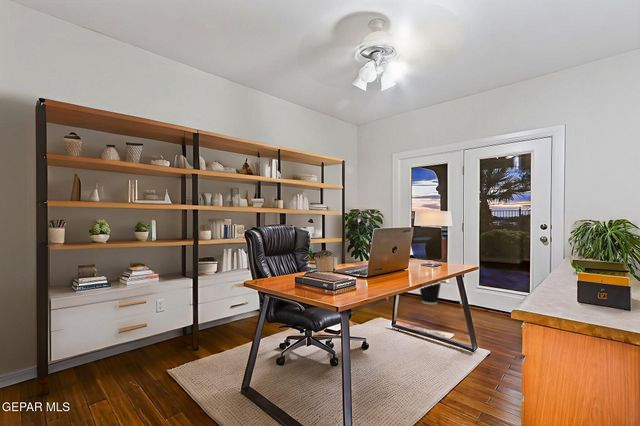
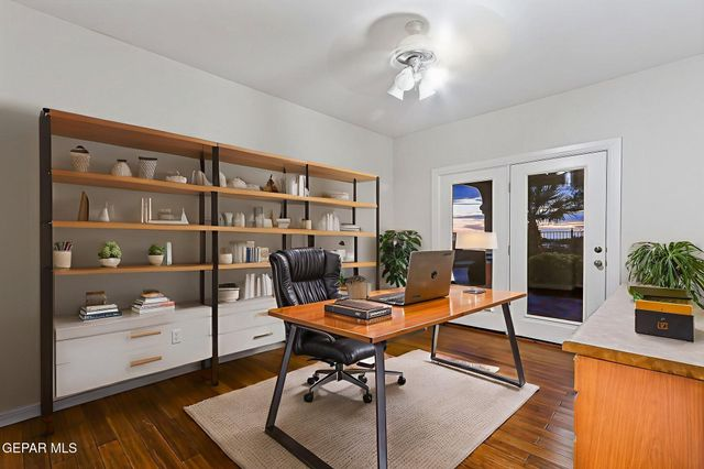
- wastebasket [419,281,442,306]
